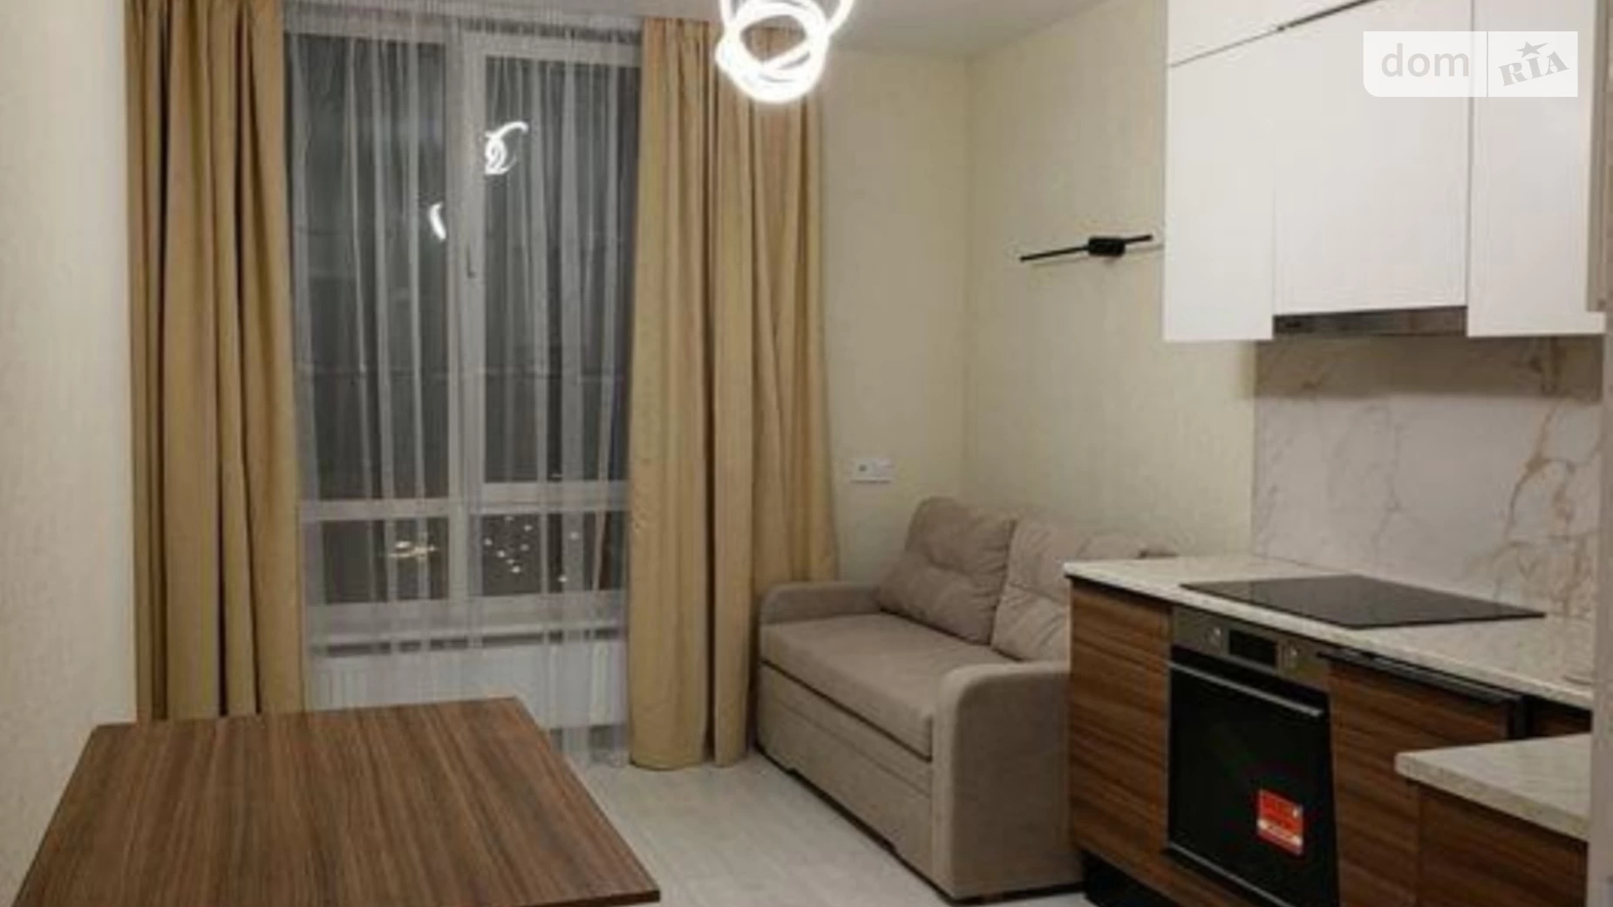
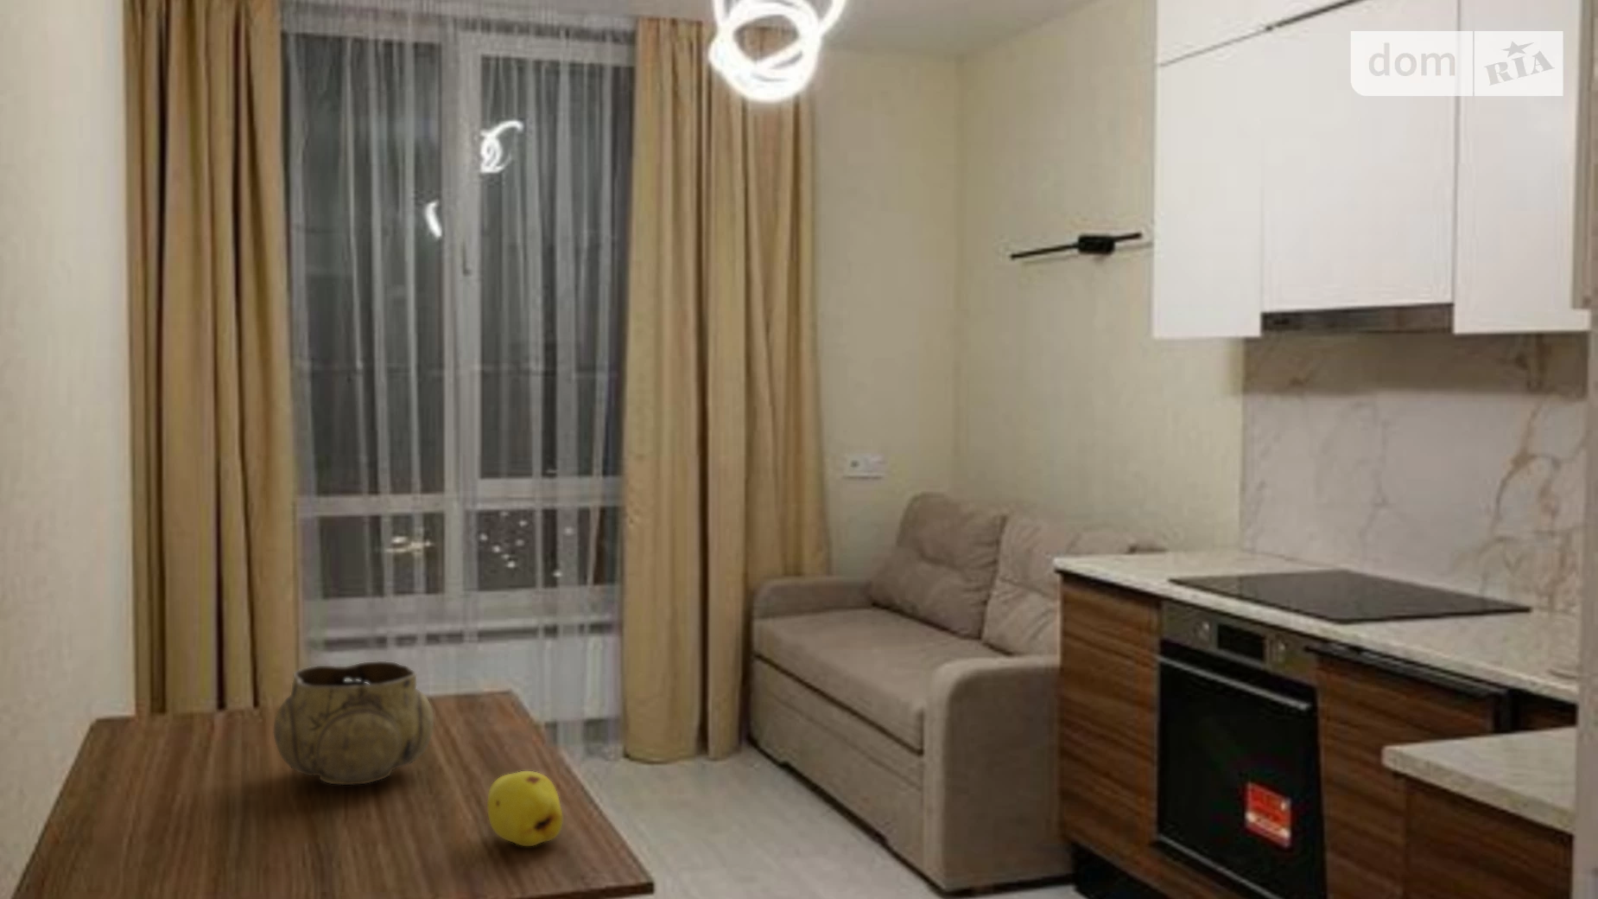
+ decorative bowl [272,661,435,786]
+ fruit [486,771,563,847]
